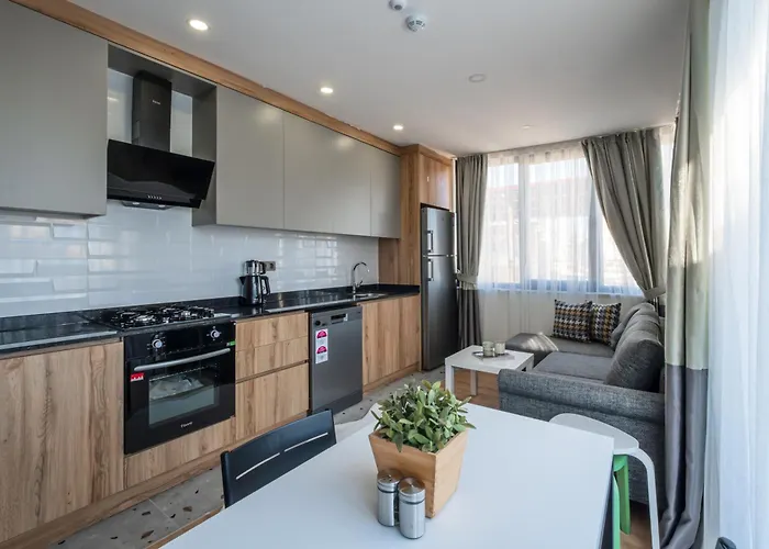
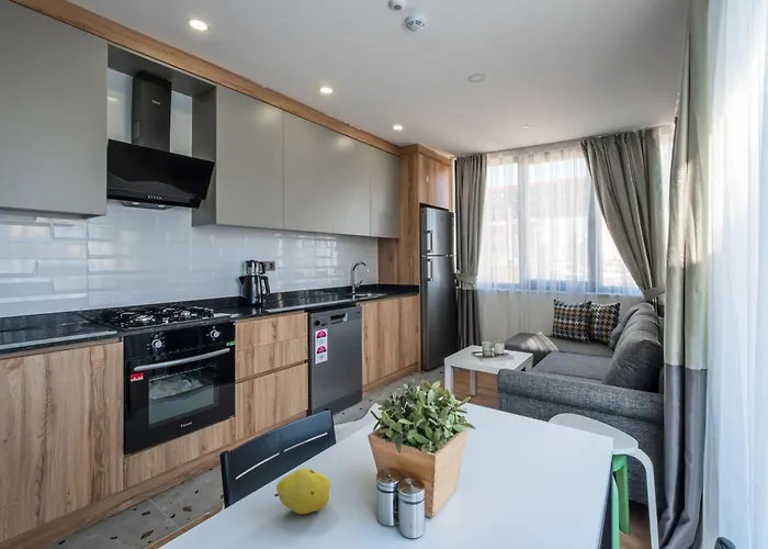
+ fruit [273,467,331,515]
